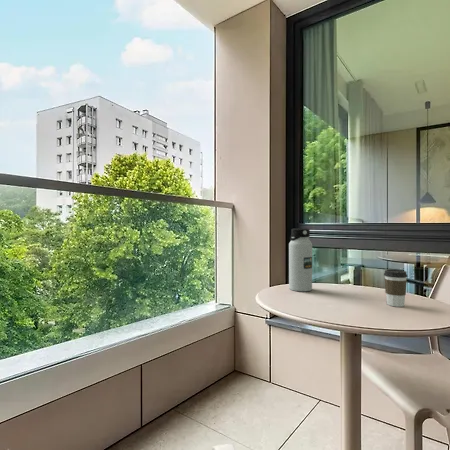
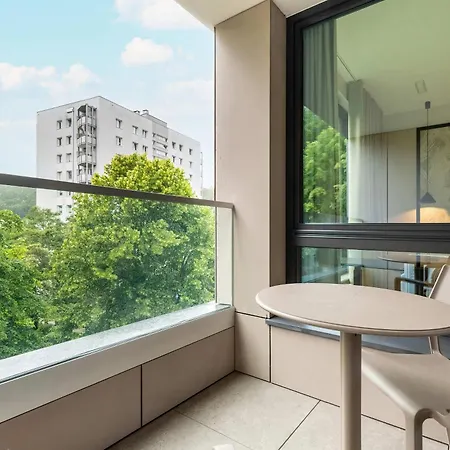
- water bottle [288,228,313,292]
- coffee cup [383,269,408,308]
